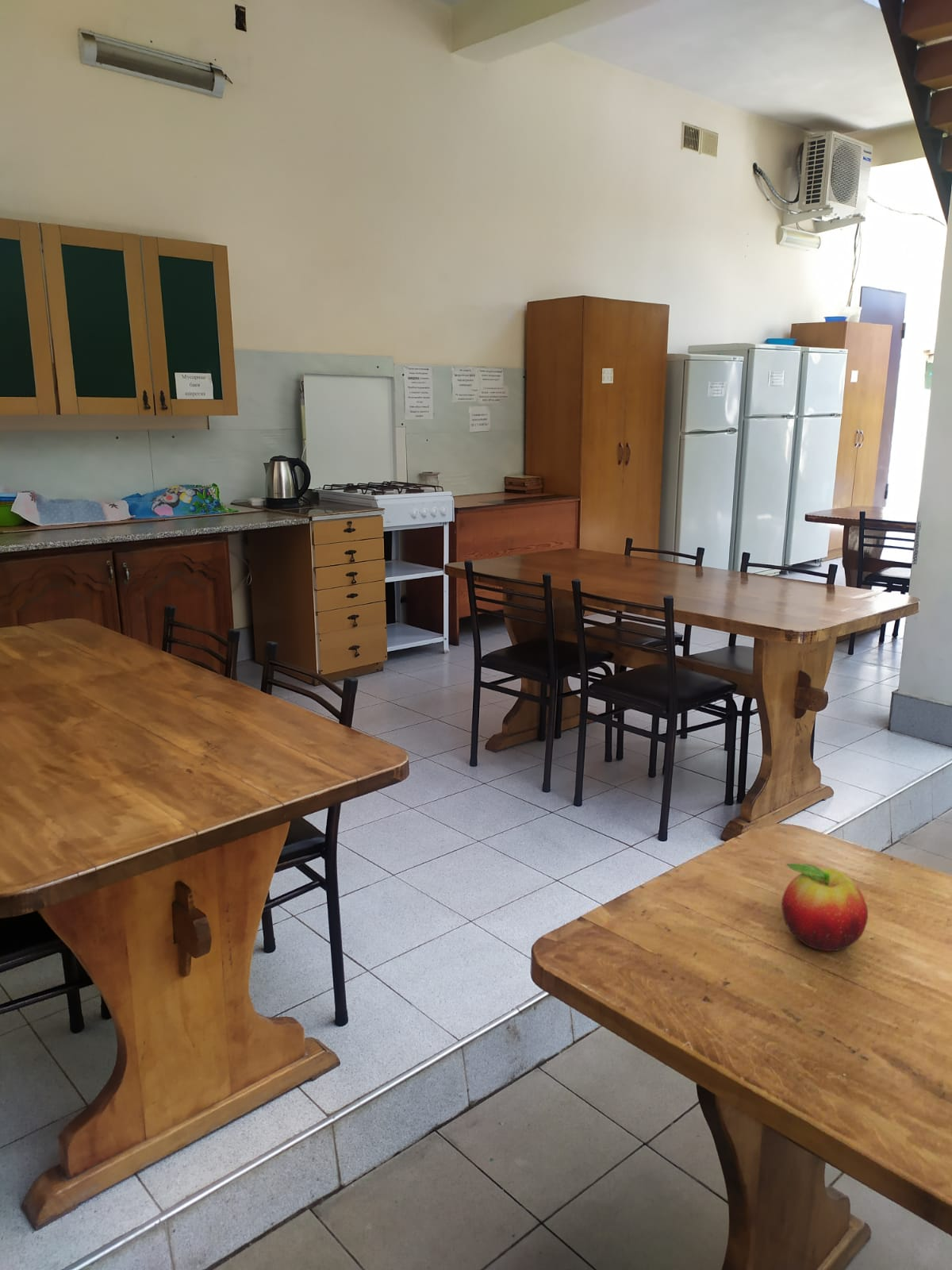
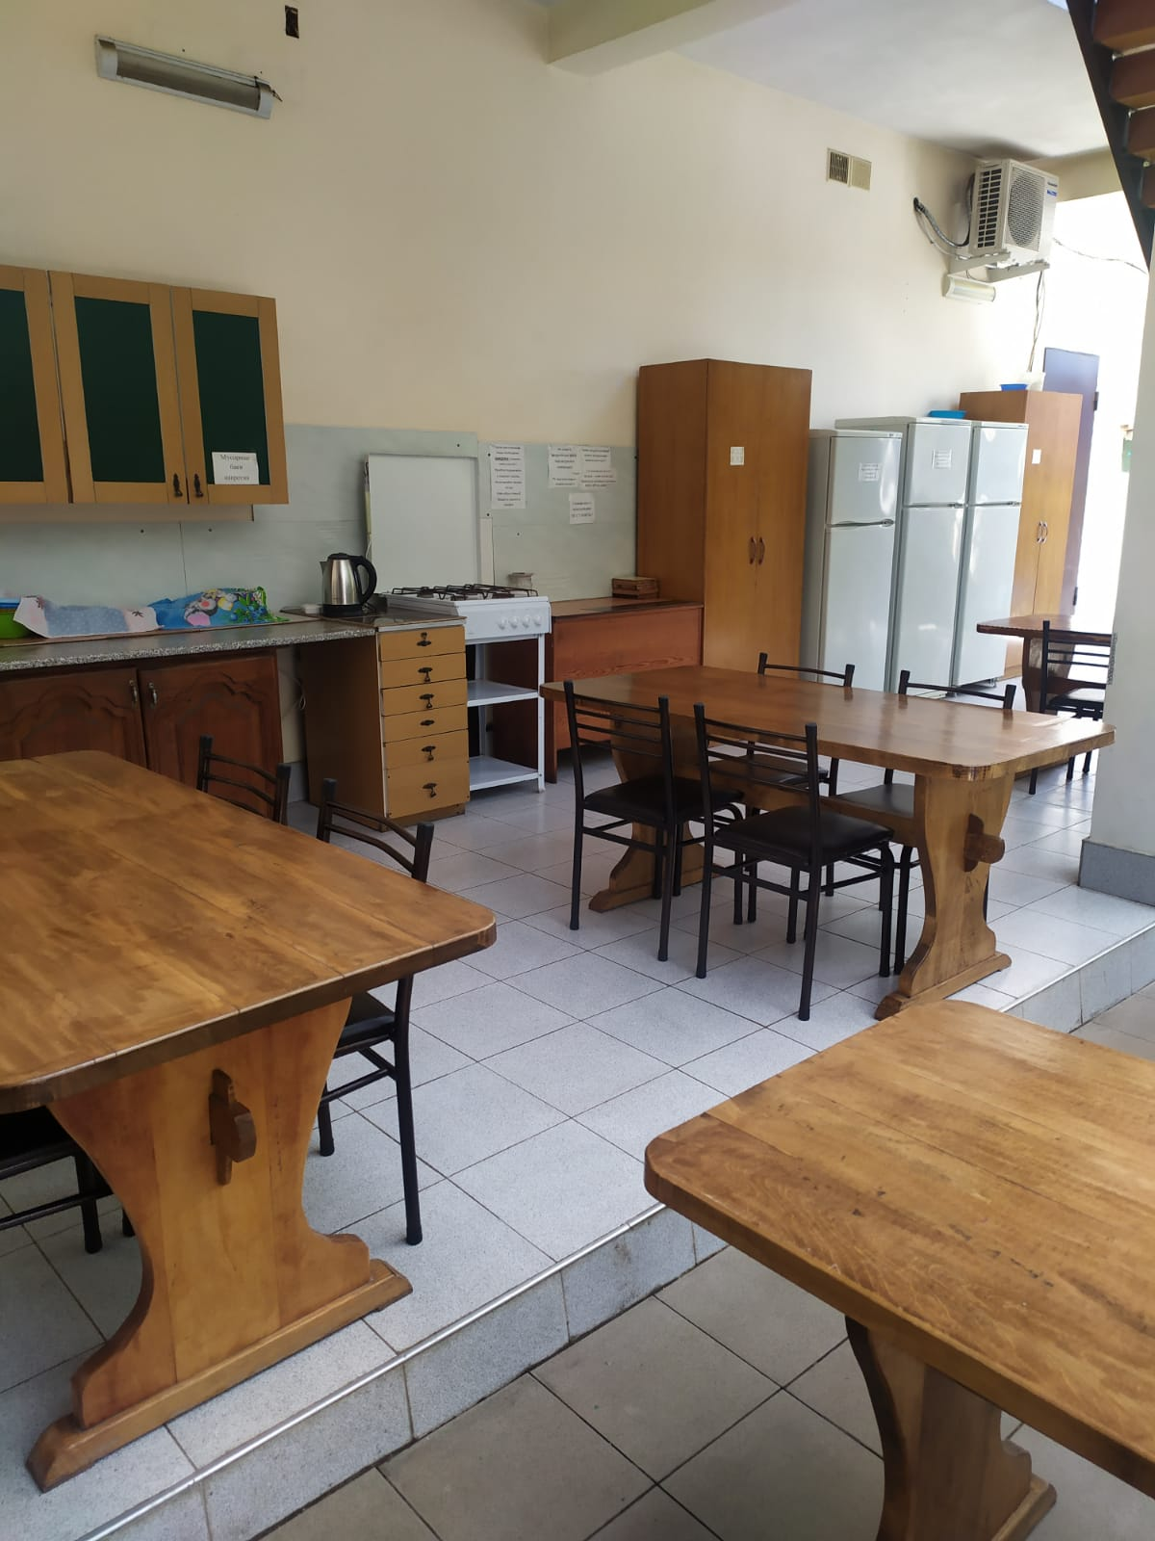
- fruit [781,863,869,952]
